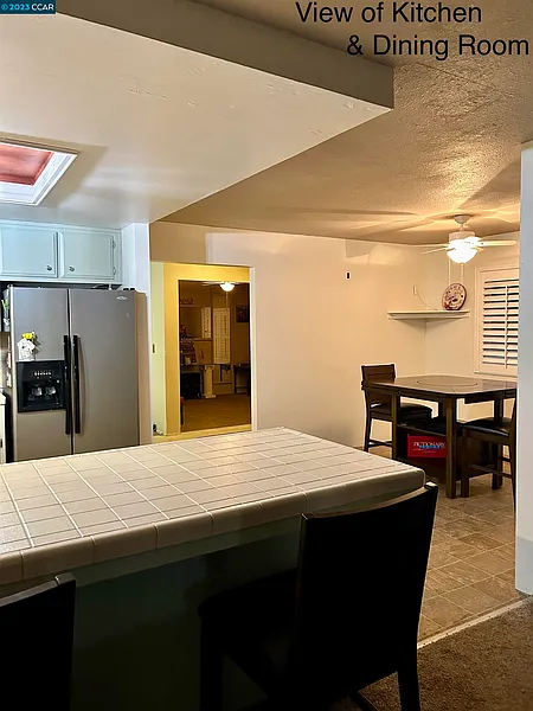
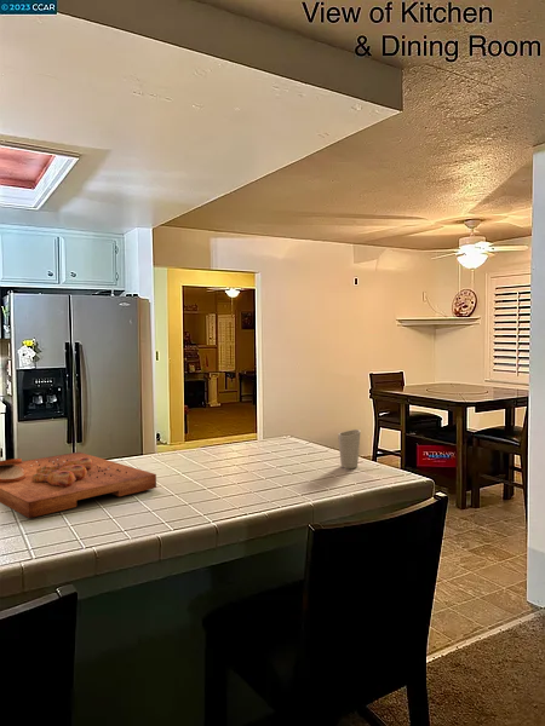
+ cup [337,428,362,469]
+ cutting board [0,451,157,519]
